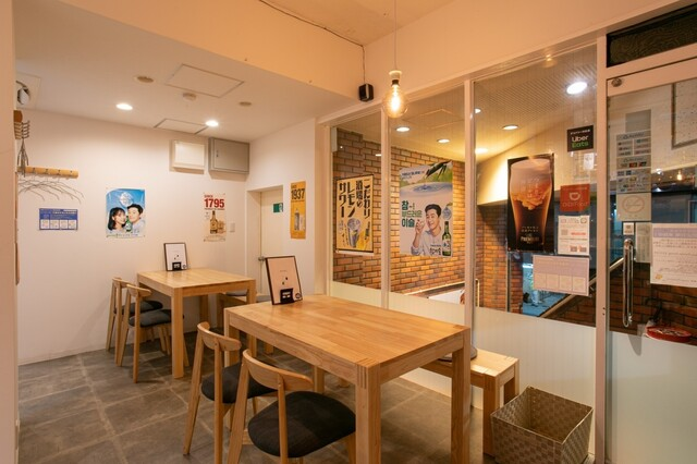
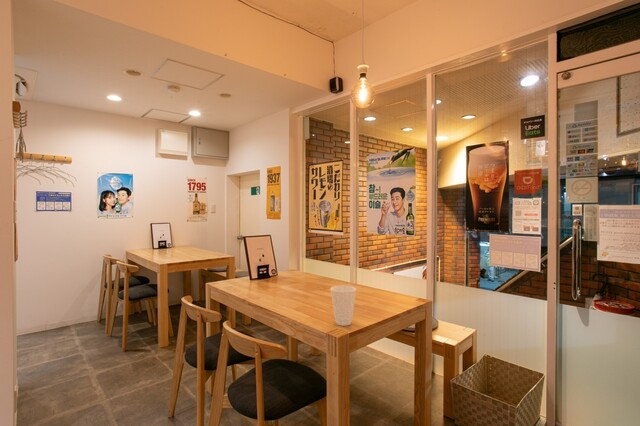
+ cup [329,285,357,327]
